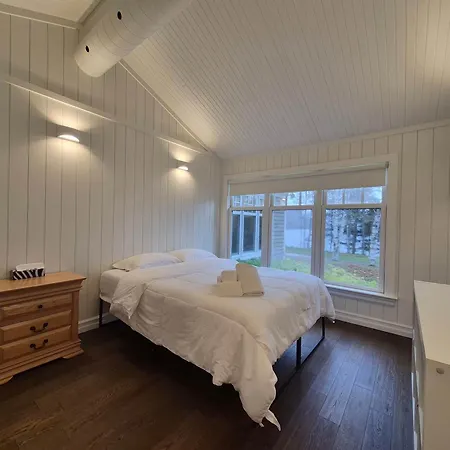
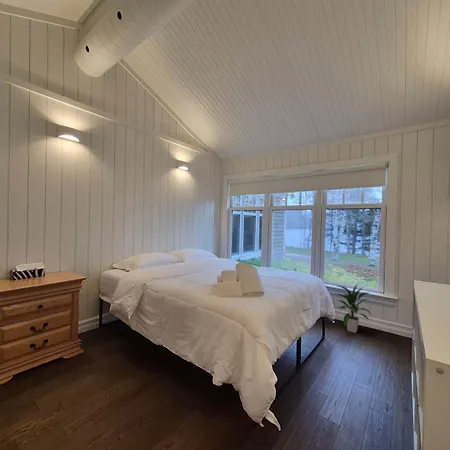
+ indoor plant [333,283,372,334]
